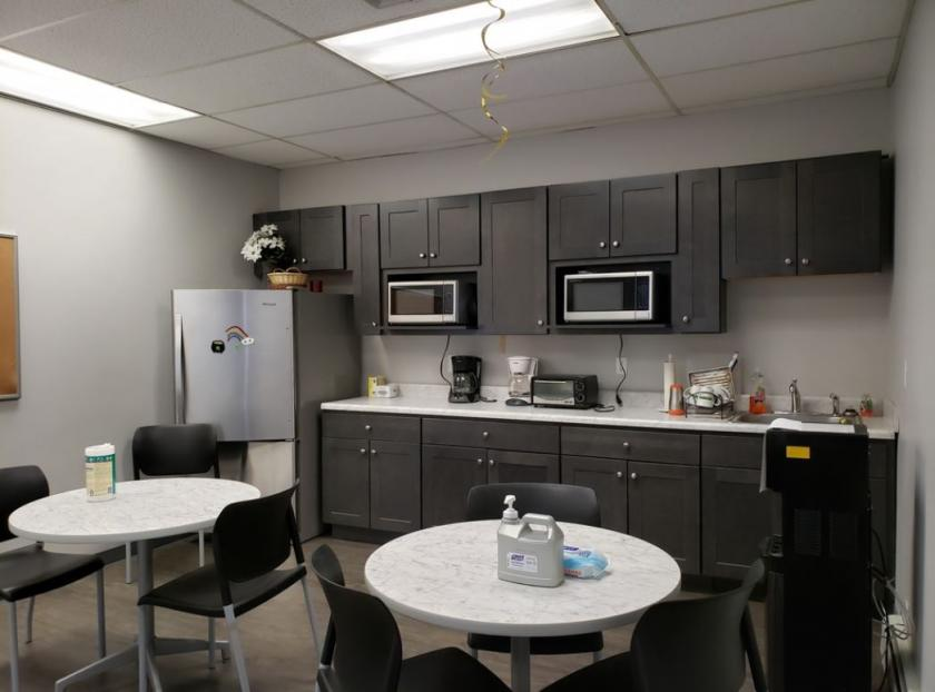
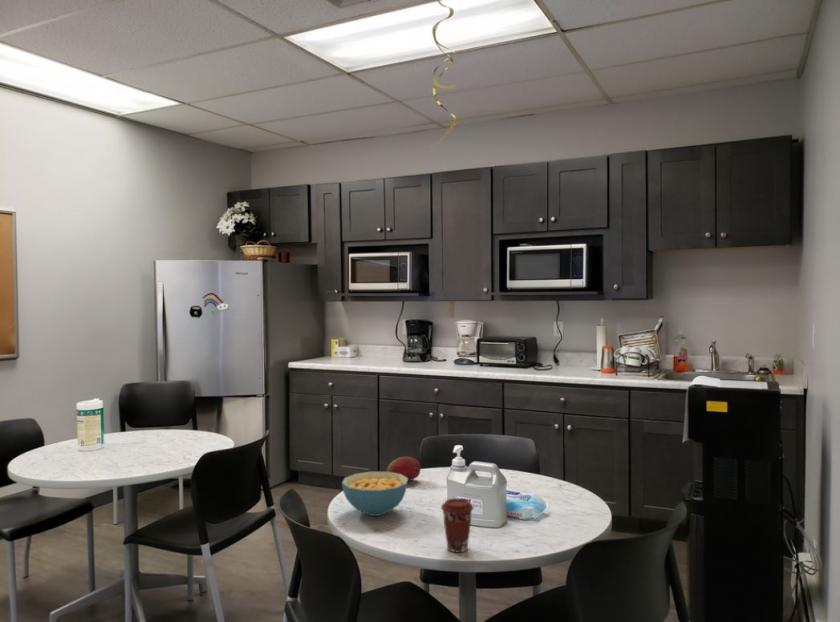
+ fruit [386,456,421,483]
+ coffee cup [440,497,474,553]
+ cereal bowl [341,471,408,517]
